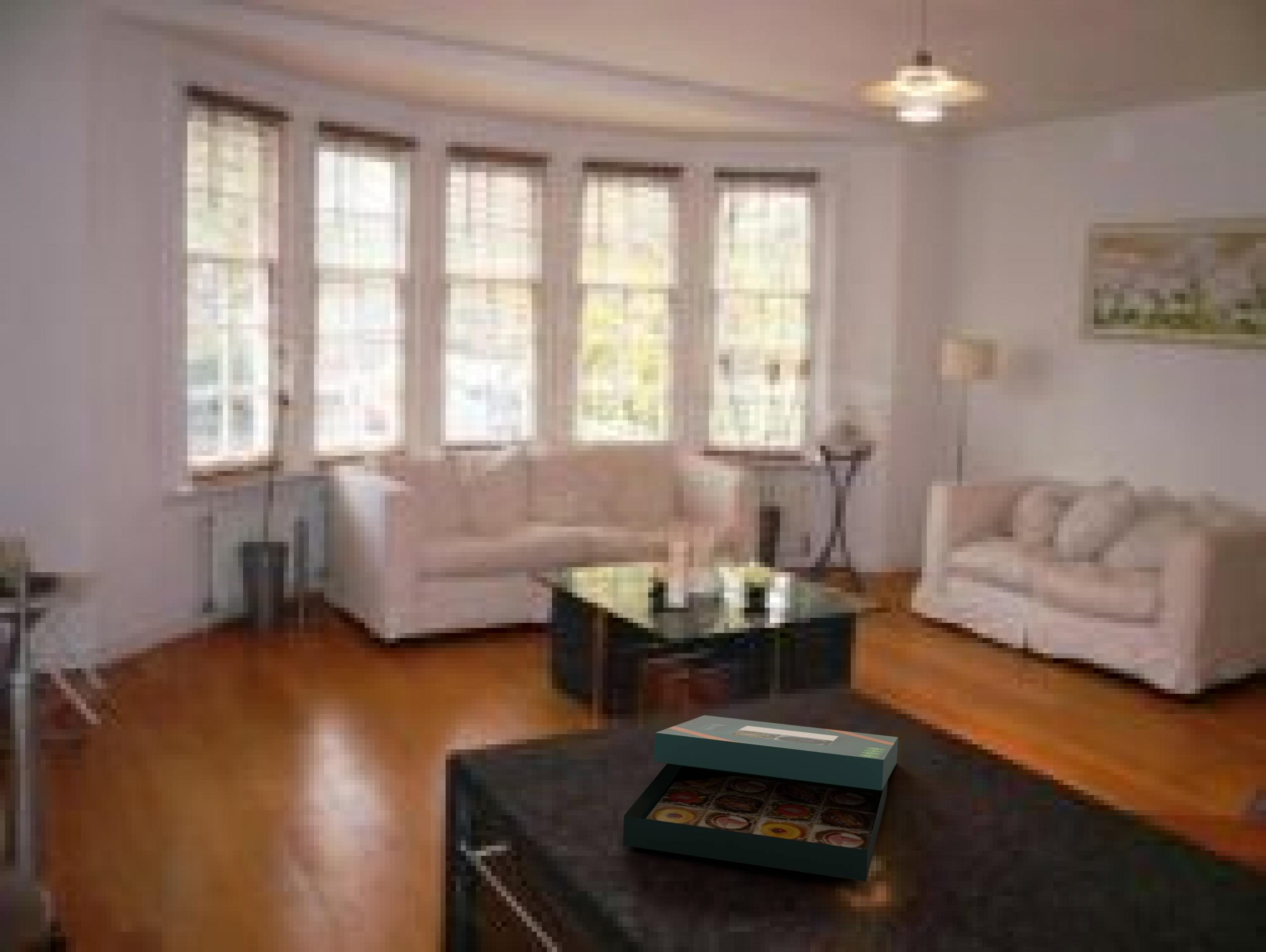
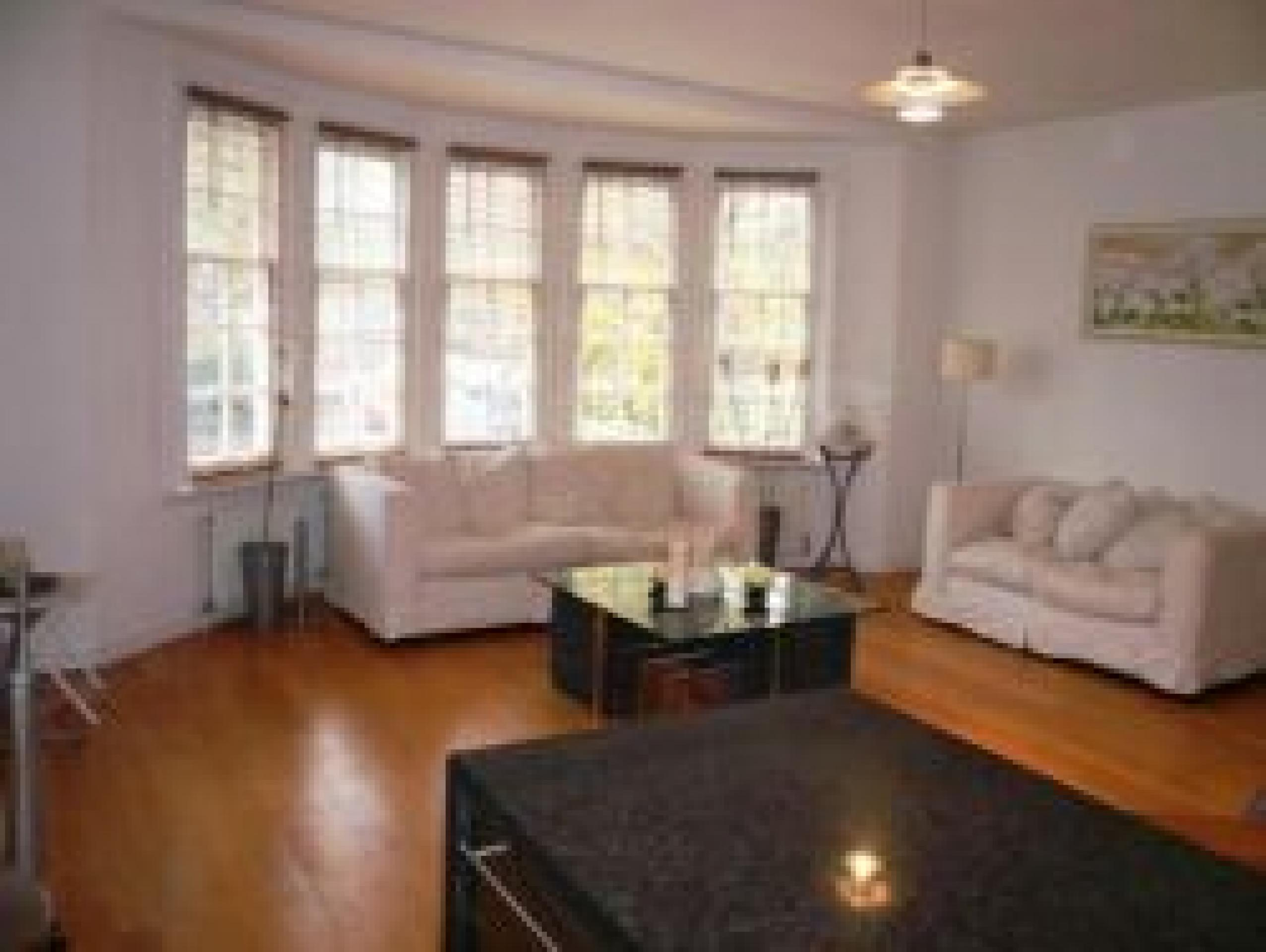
- board game [623,715,899,882]
